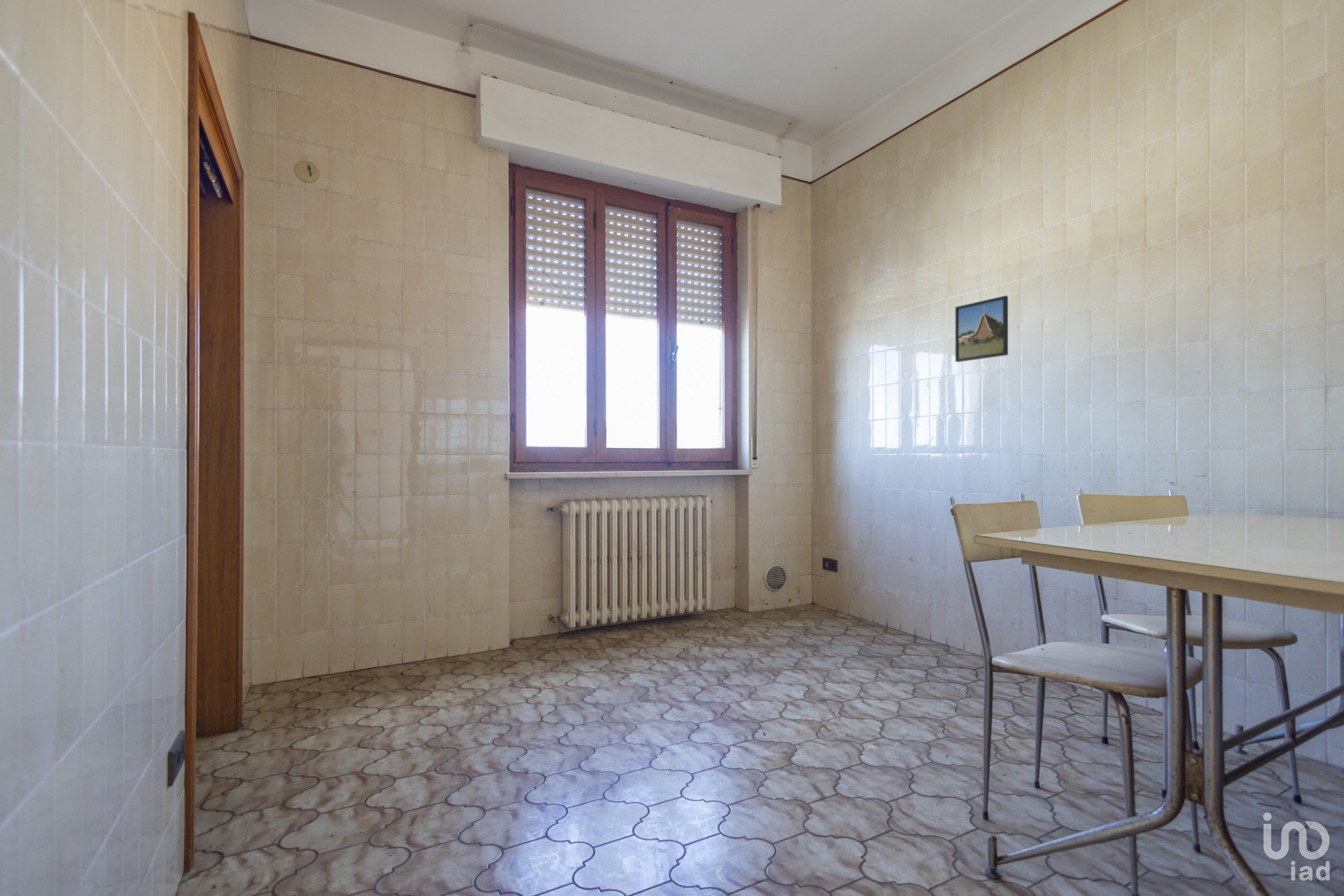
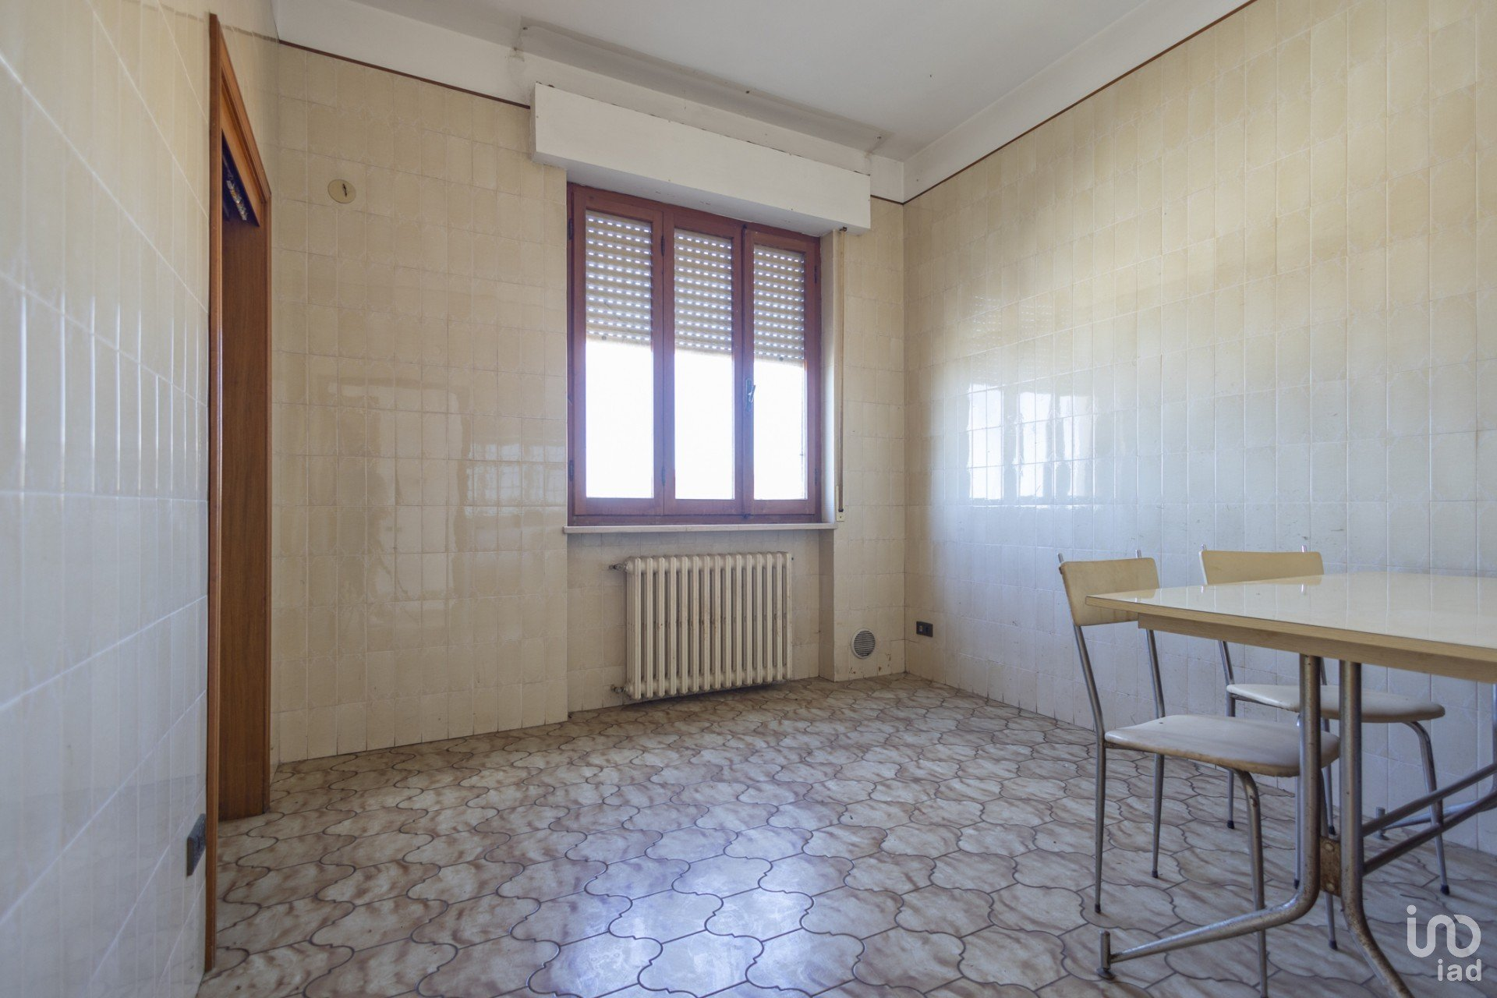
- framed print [955,295,1009,363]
